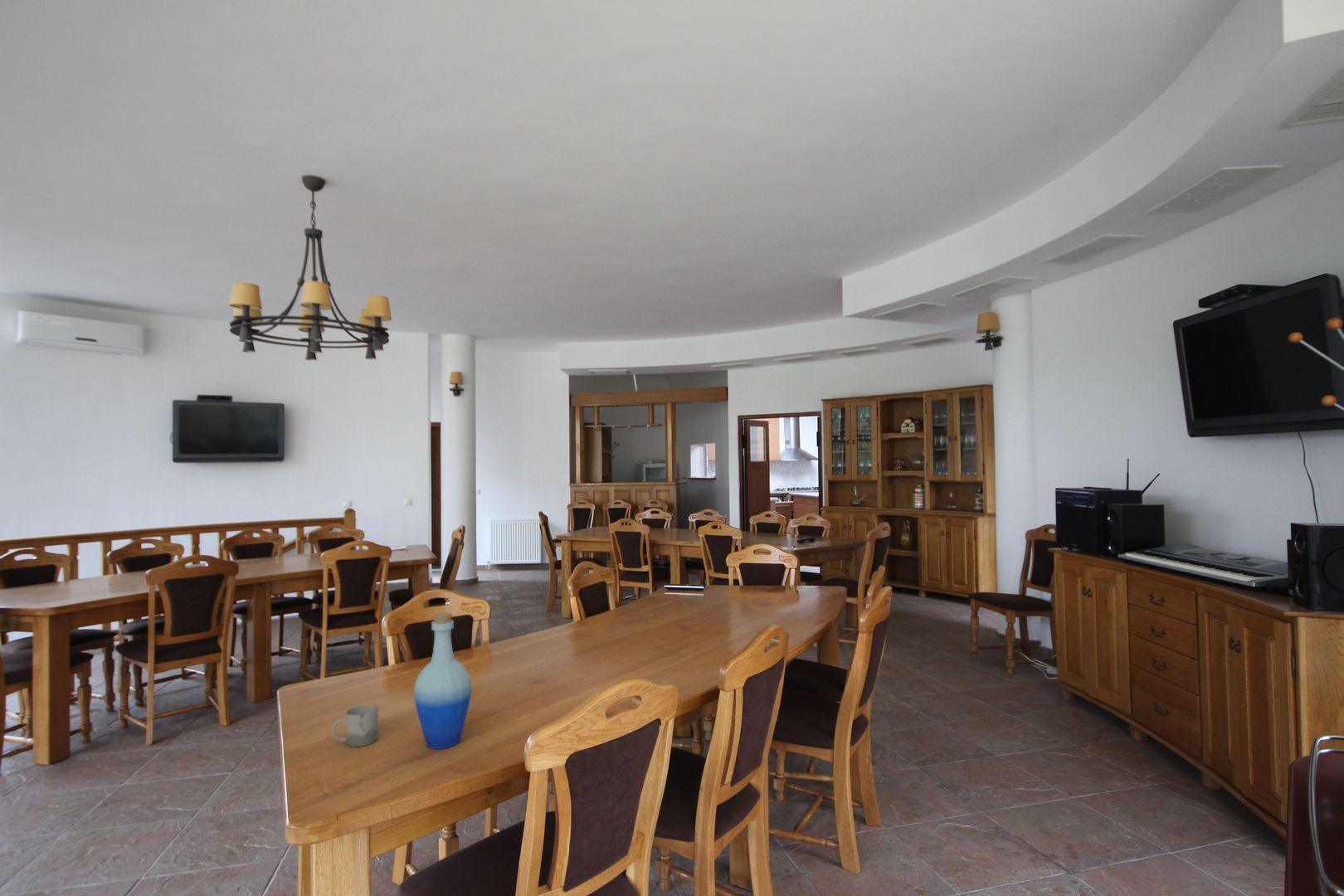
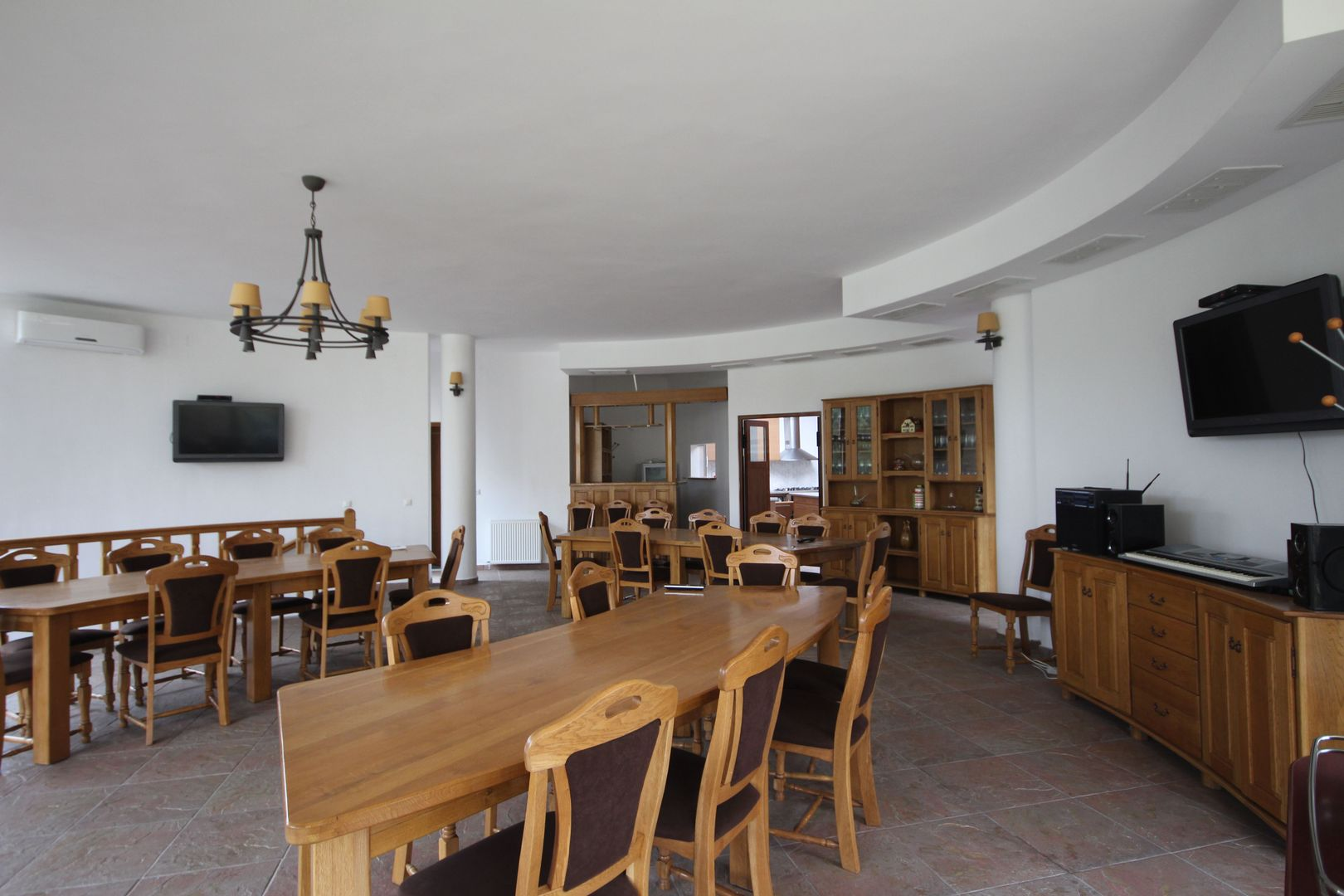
- bottle [413,611,473,750]
- cup [331,704,379,747]
